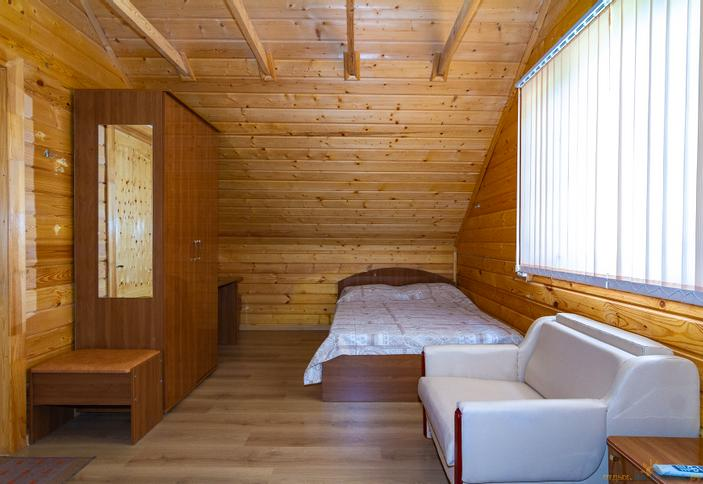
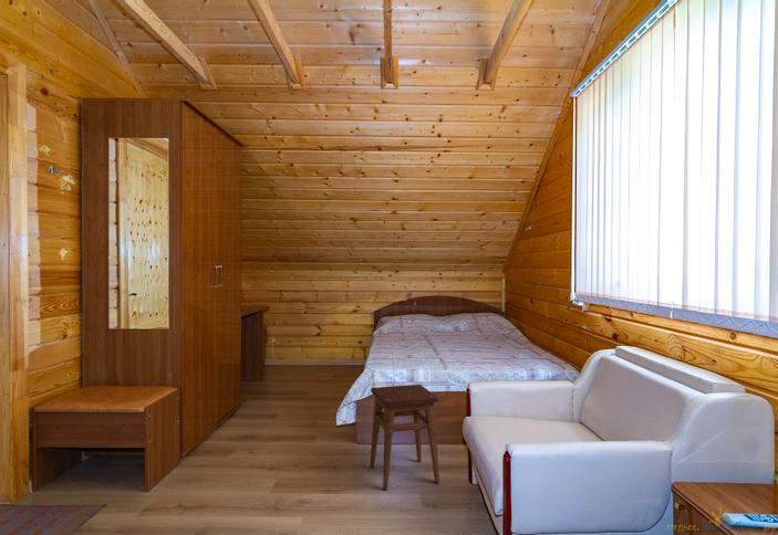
+ stool [369,384,440,491]
